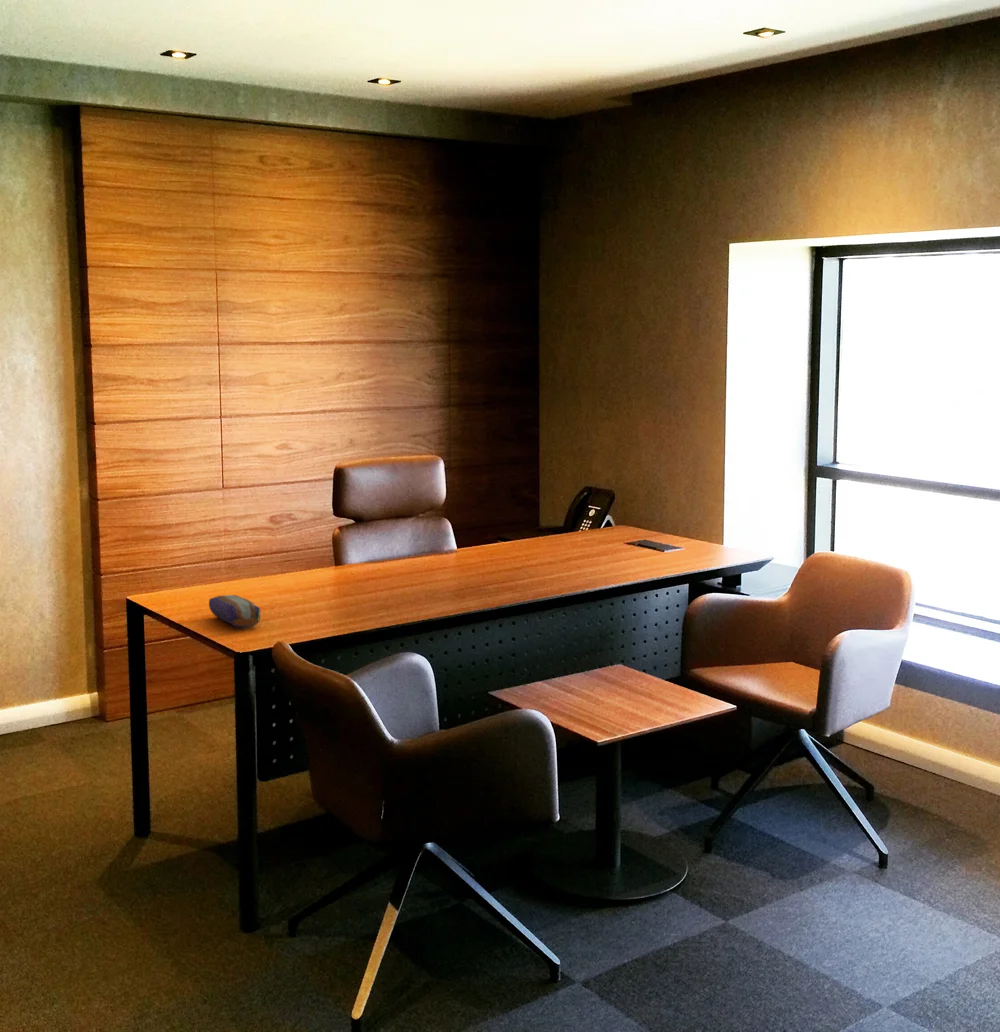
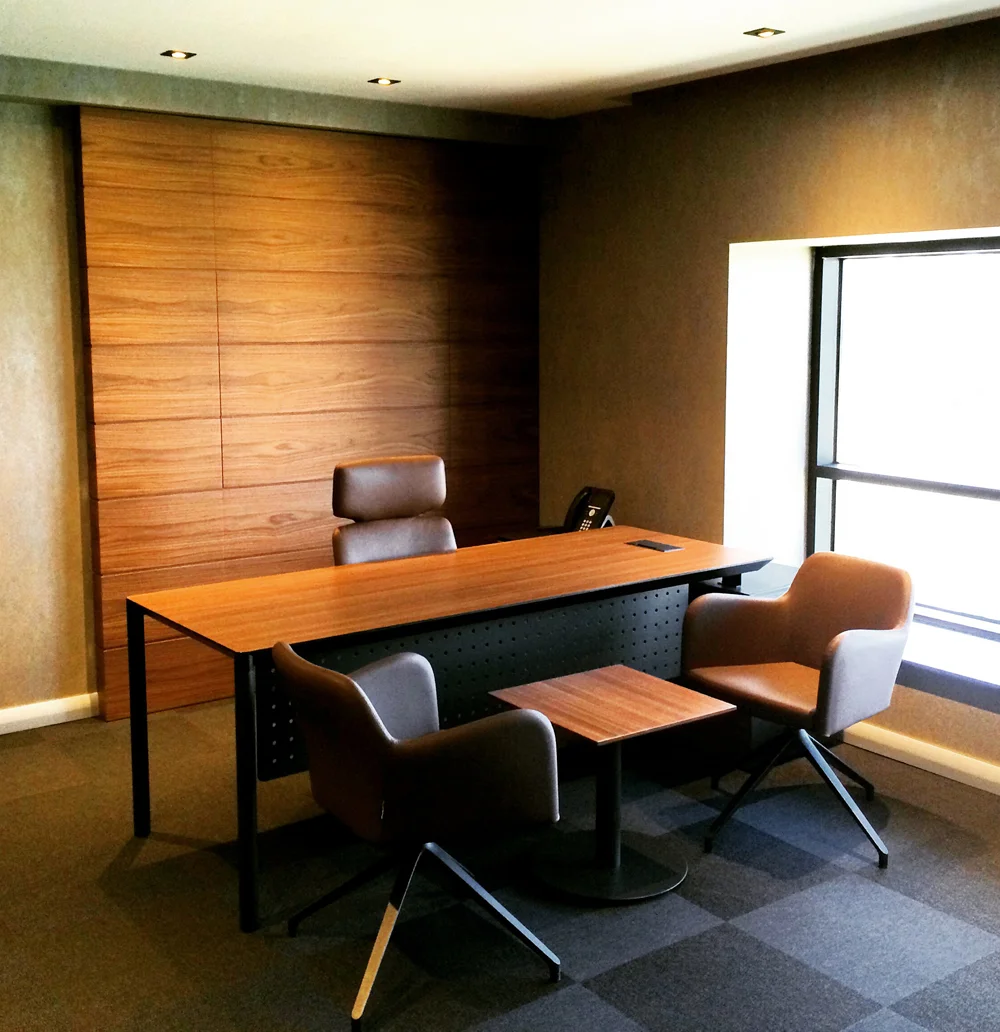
- pencil case [208,594,262,628]
